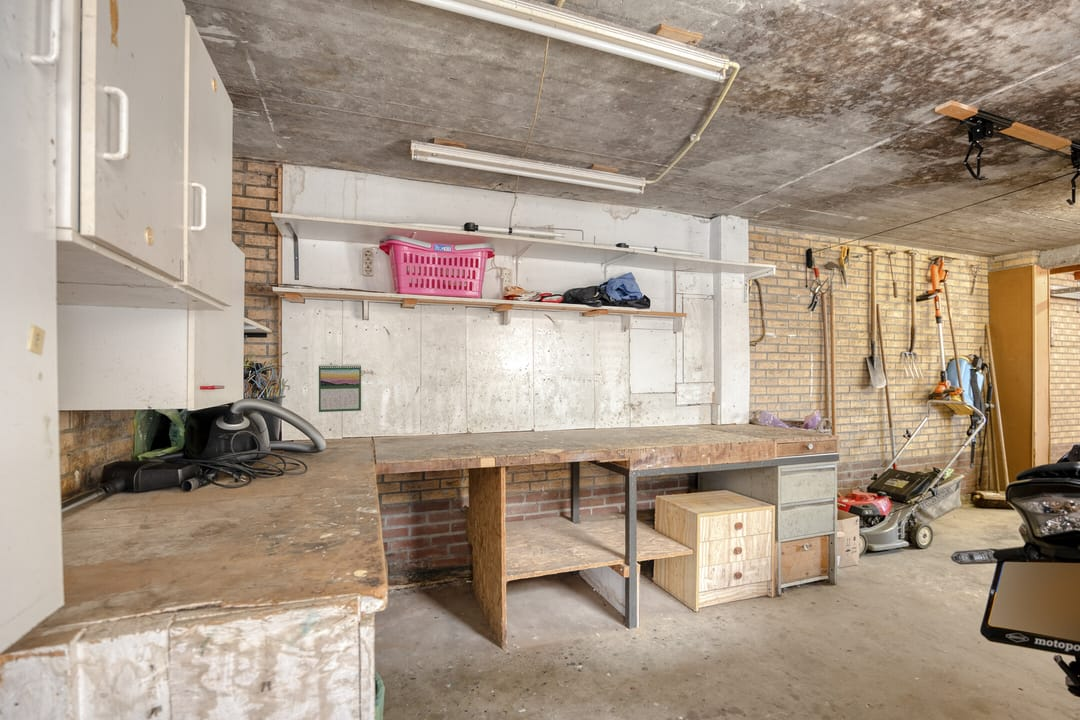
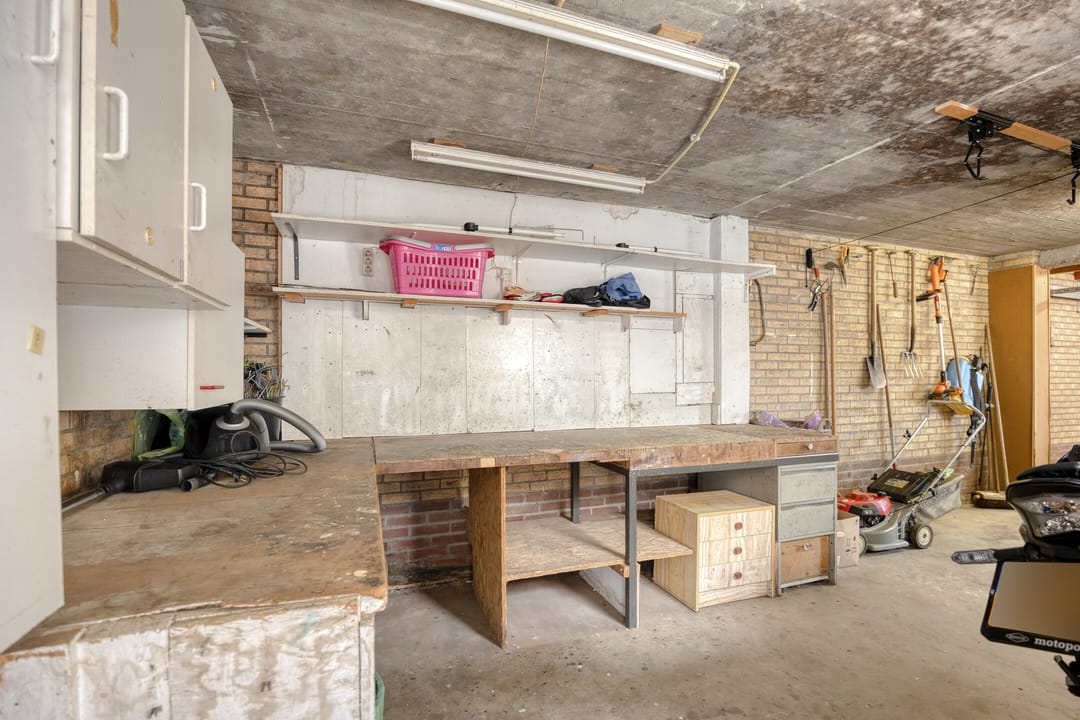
- calendar [318,363,362,413]
